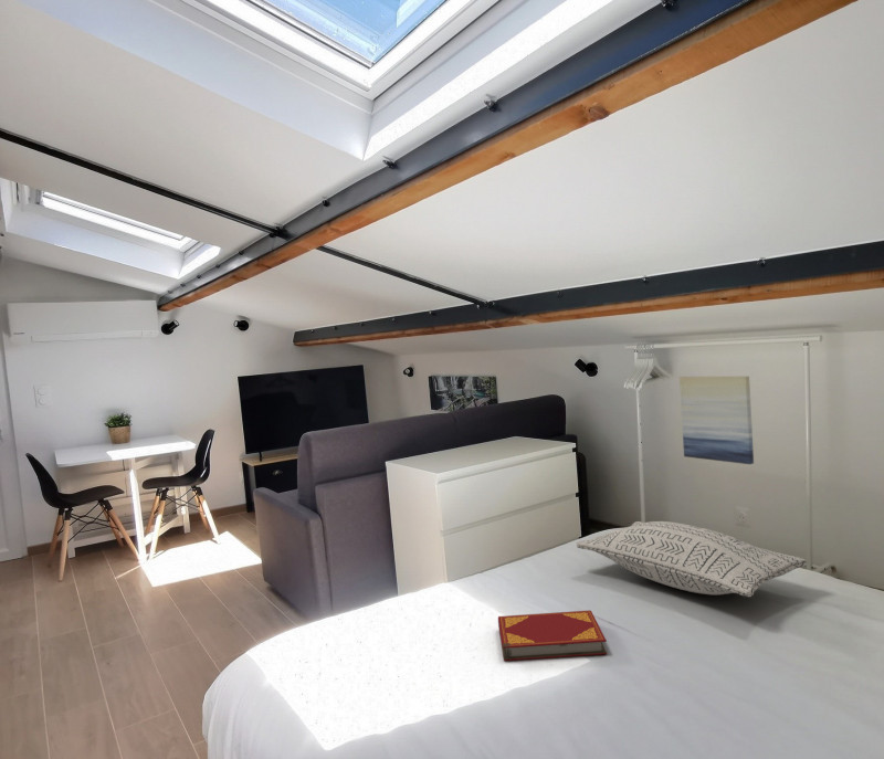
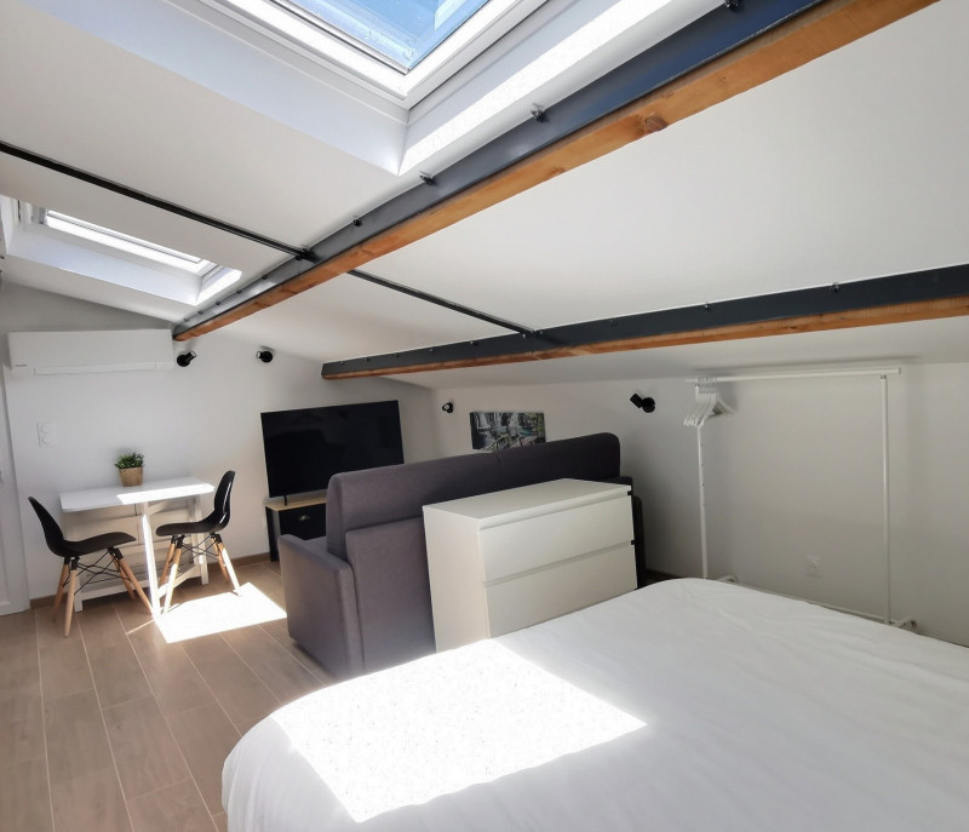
- hardback book [497,609,608,662]
- pillow [576,520,808,598]
- wall art [678,376,755,465]
